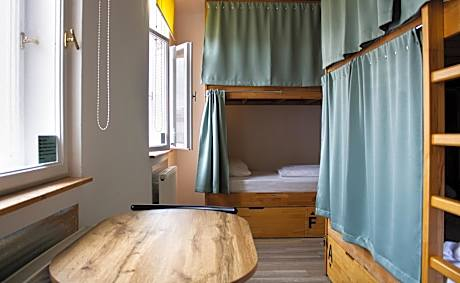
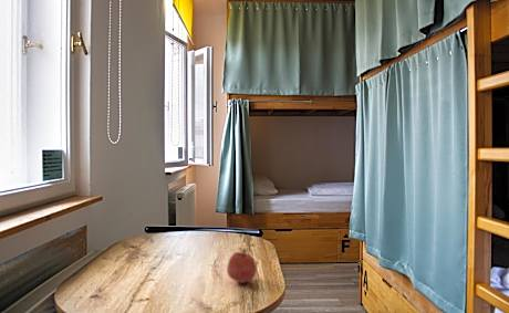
+ apple [226,249,258,284]
